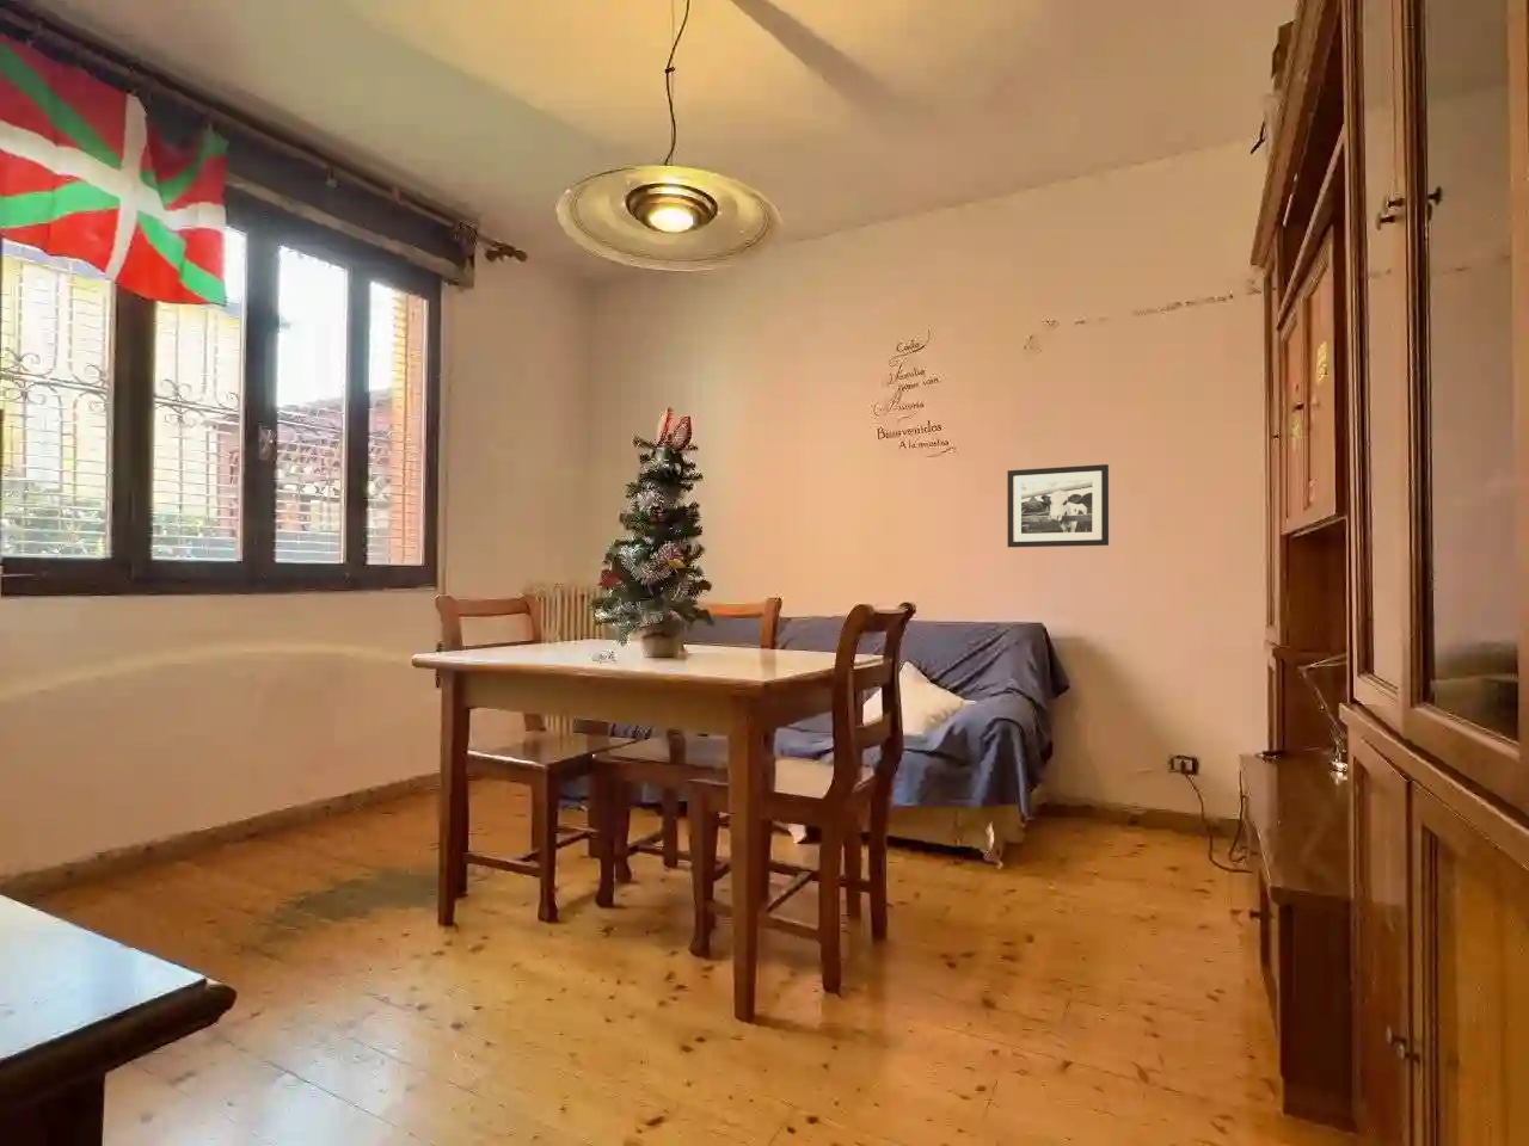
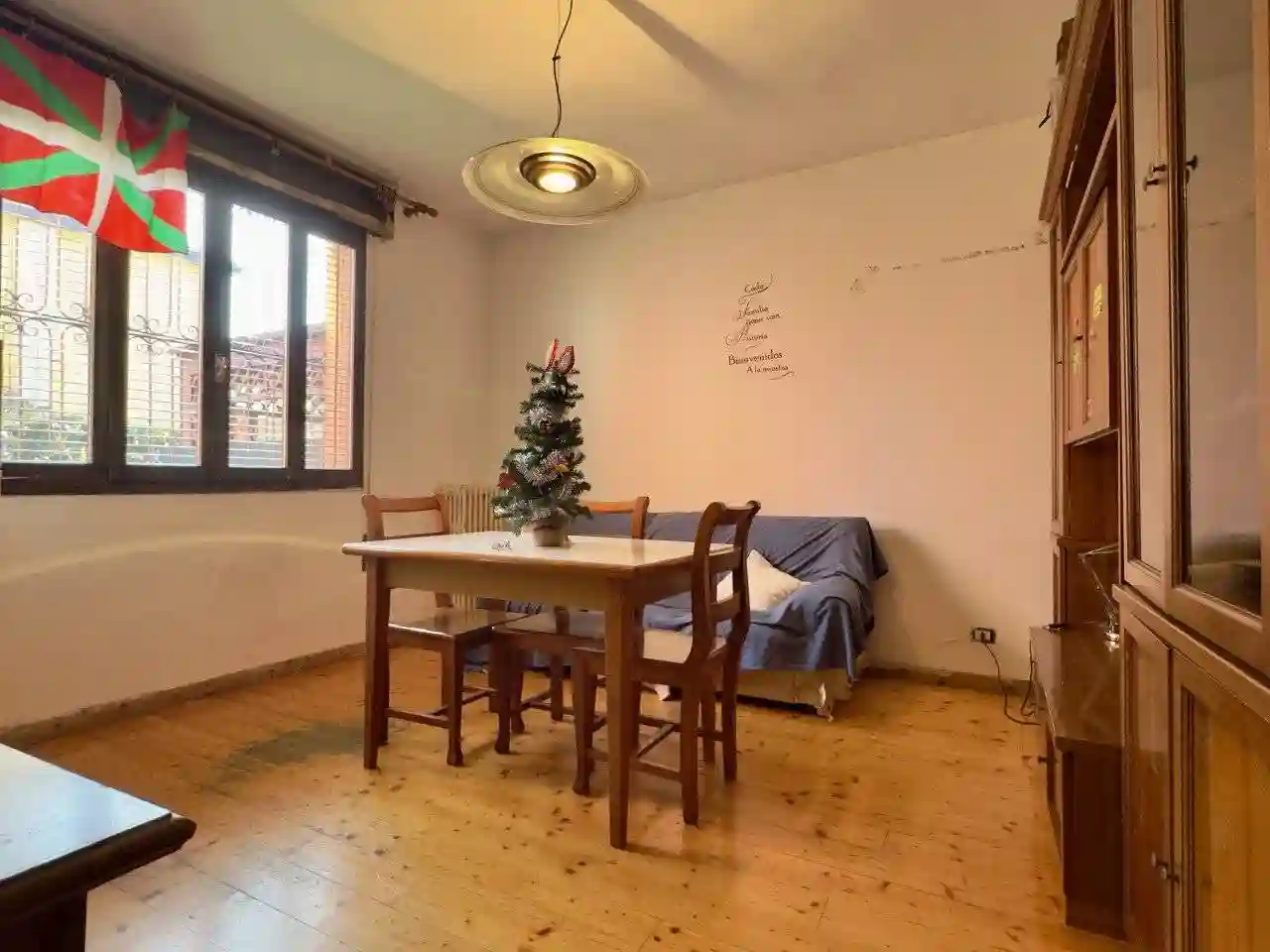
- picture frame [1005,463,1110,548]
